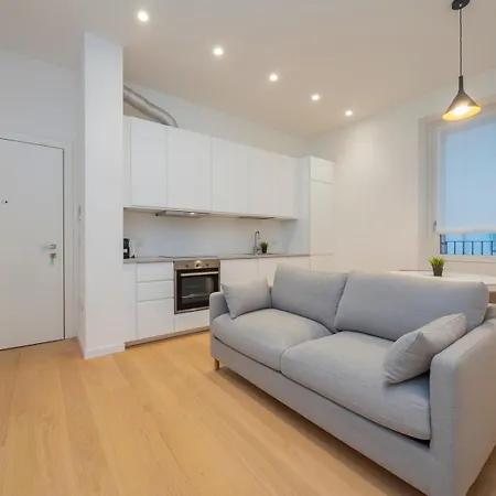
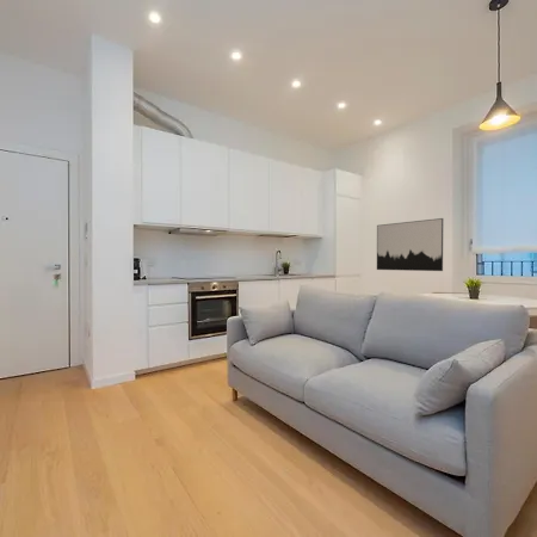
+ wall art [376,217,444,272]
